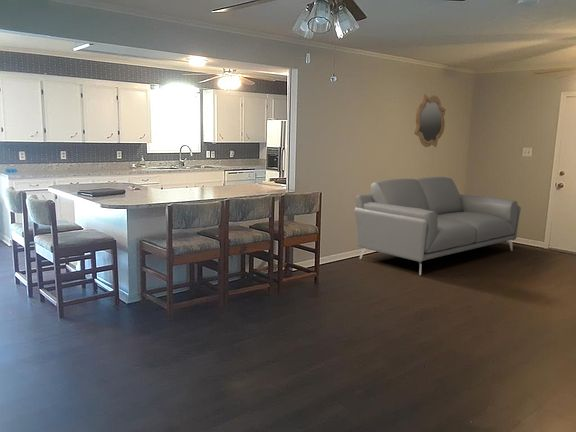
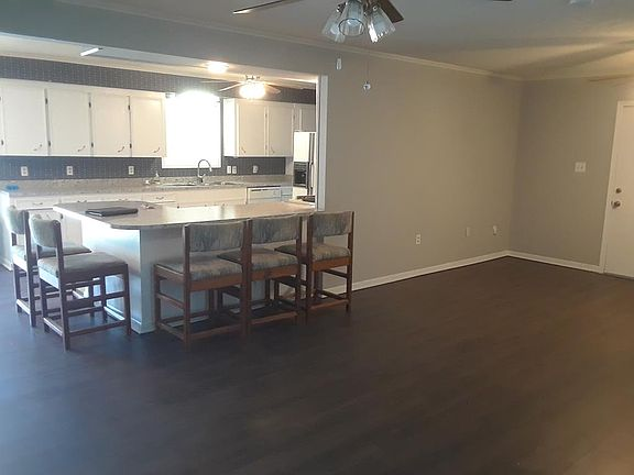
- sofa [353,176,522,276]
- mirror [413,93,447,148]
